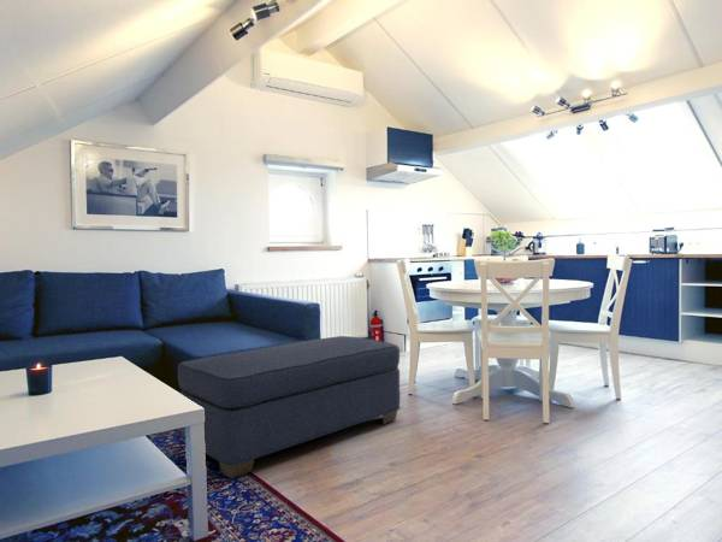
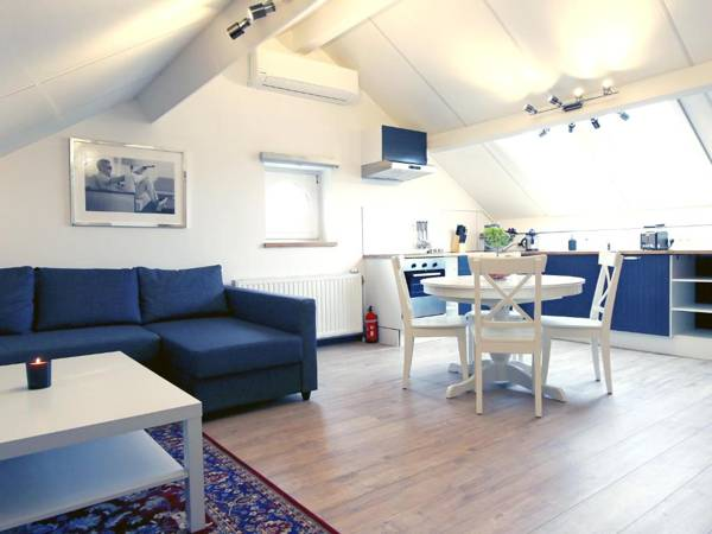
- ottoman [177,335,401,479]
